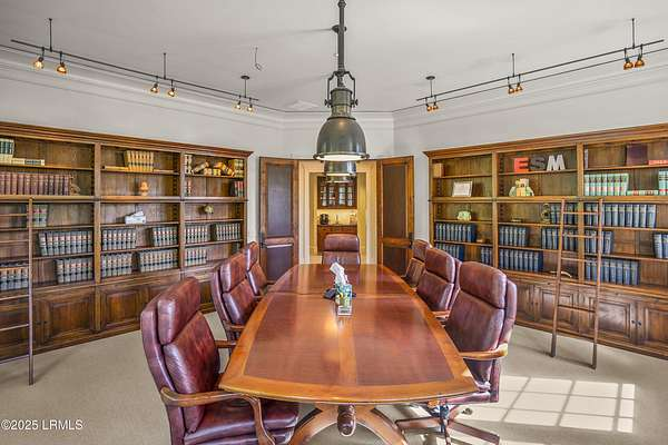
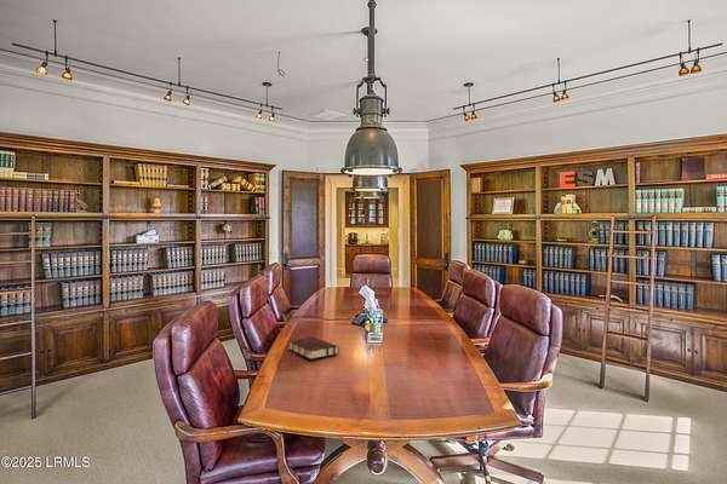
+ book [287,336,340,361]
